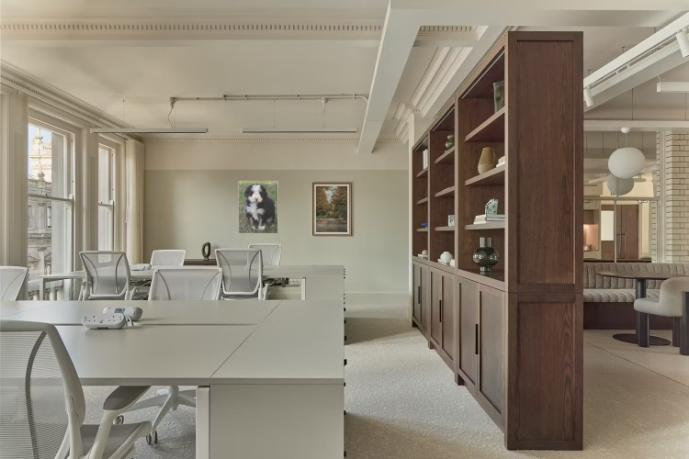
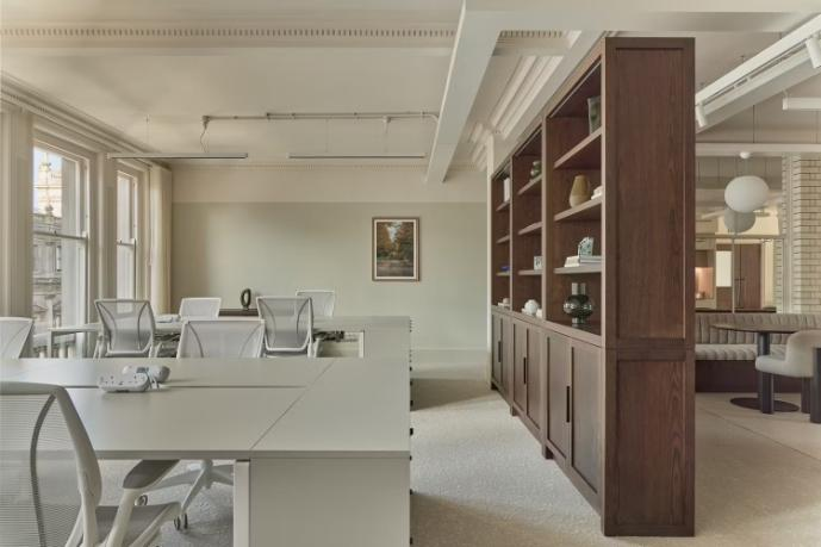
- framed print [237,180,279,235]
